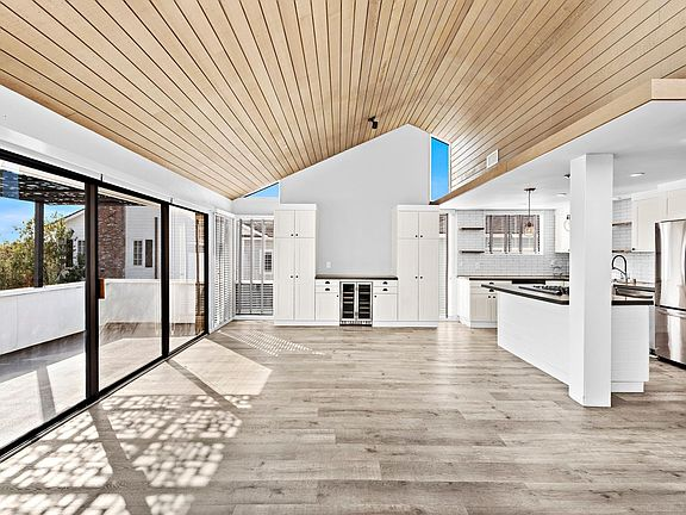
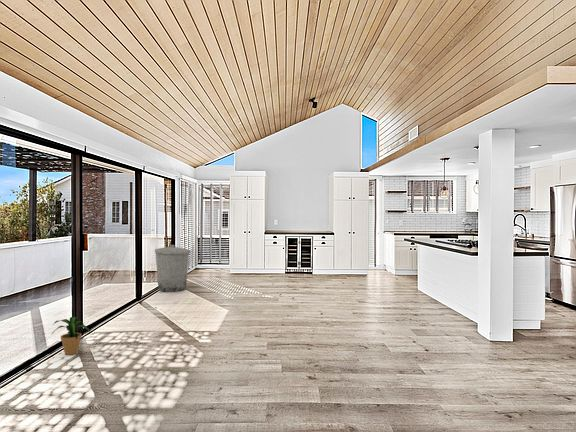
+ potted plant [50,316,91,356]
+ trash can [154,244,192,293]
